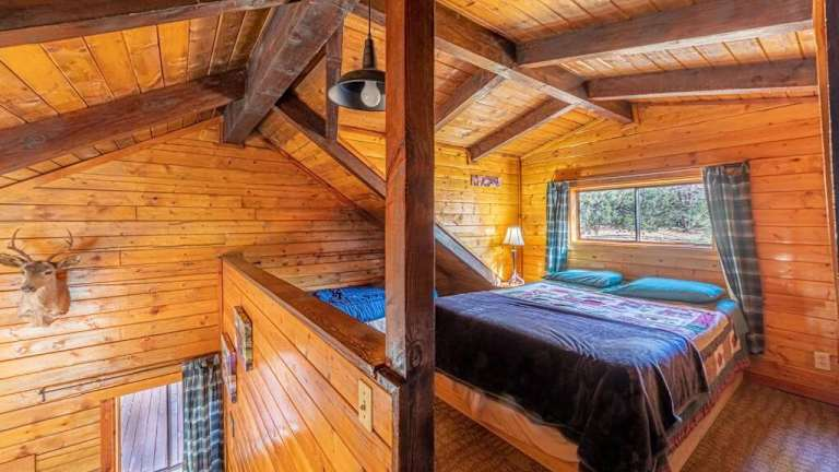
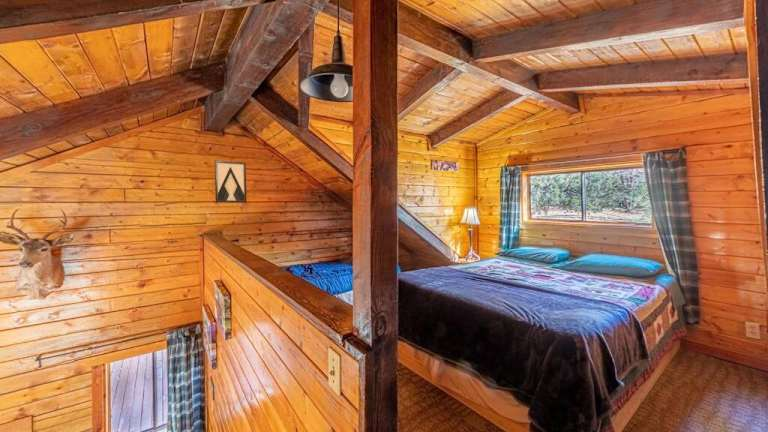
+ wall art [214,160,247,204]
